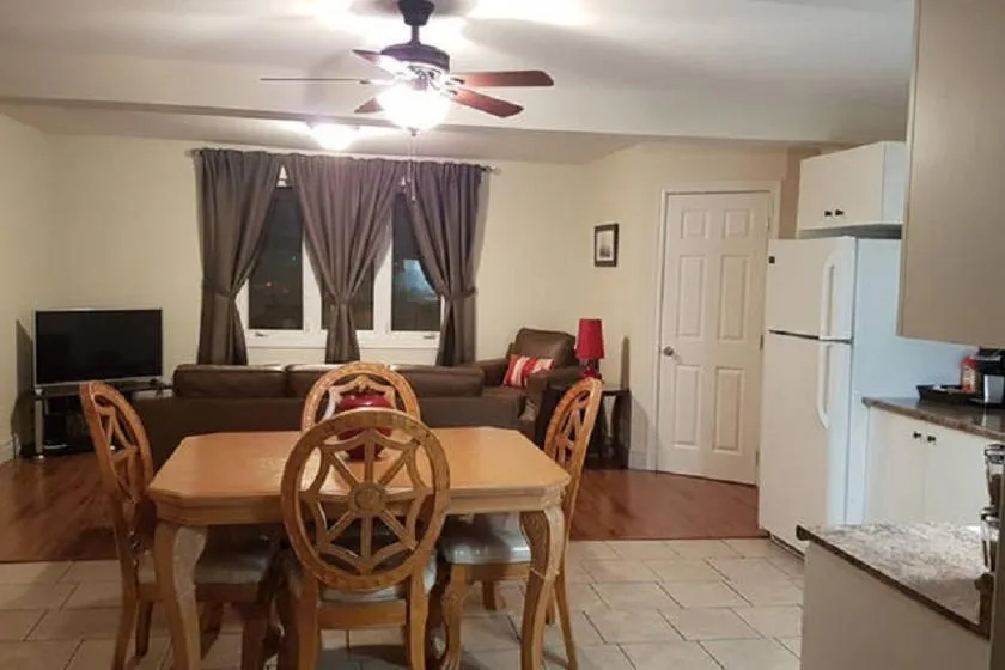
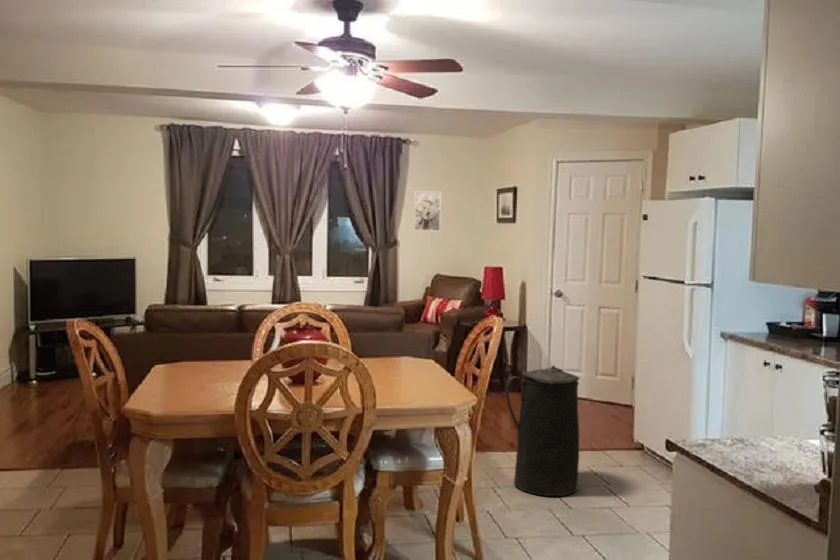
+ wall art [412,190,443,233]
+ trash can [504,364,581,497]
